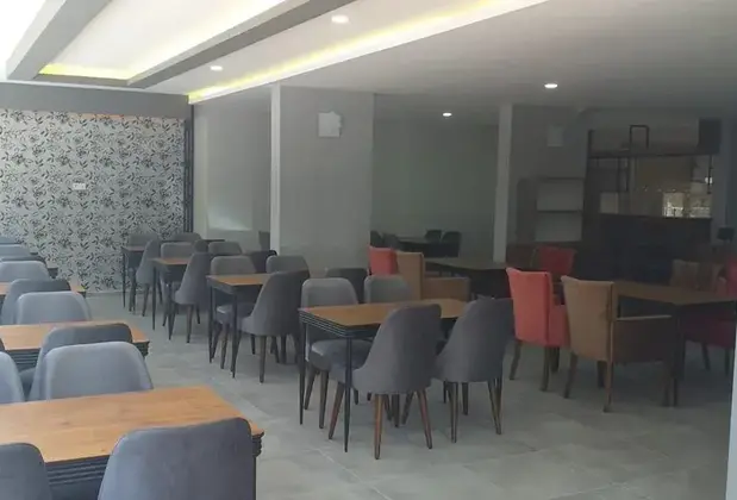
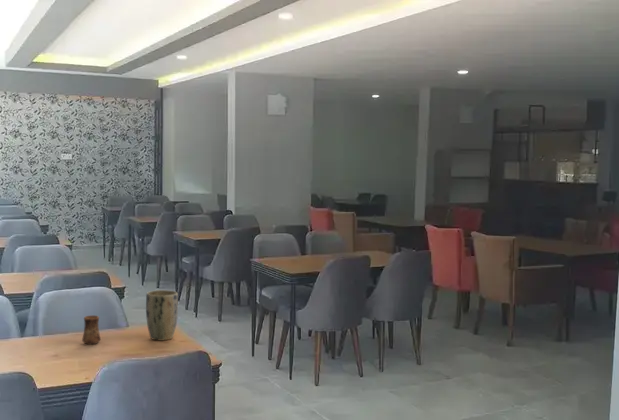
+ cup [81,315,102,345]
+ plant pot [145,289,179,342]
